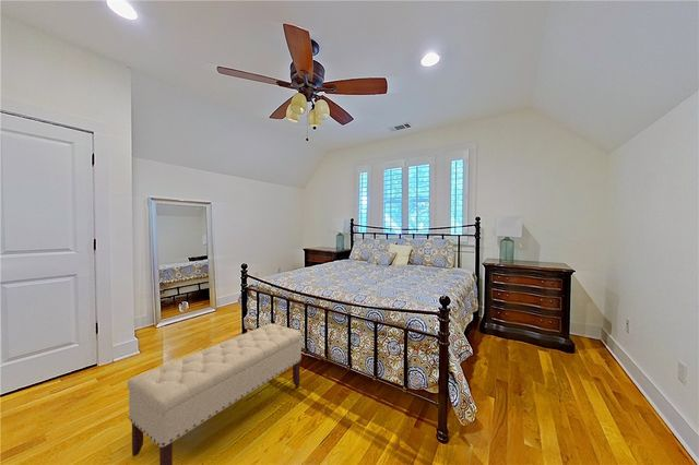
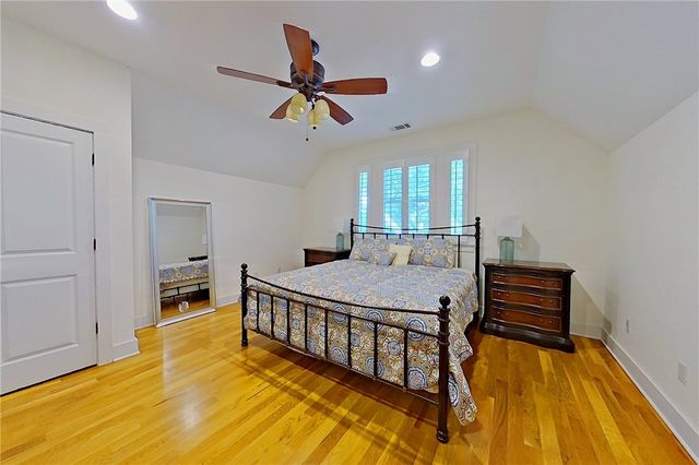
- bench [127,322,303,465]
